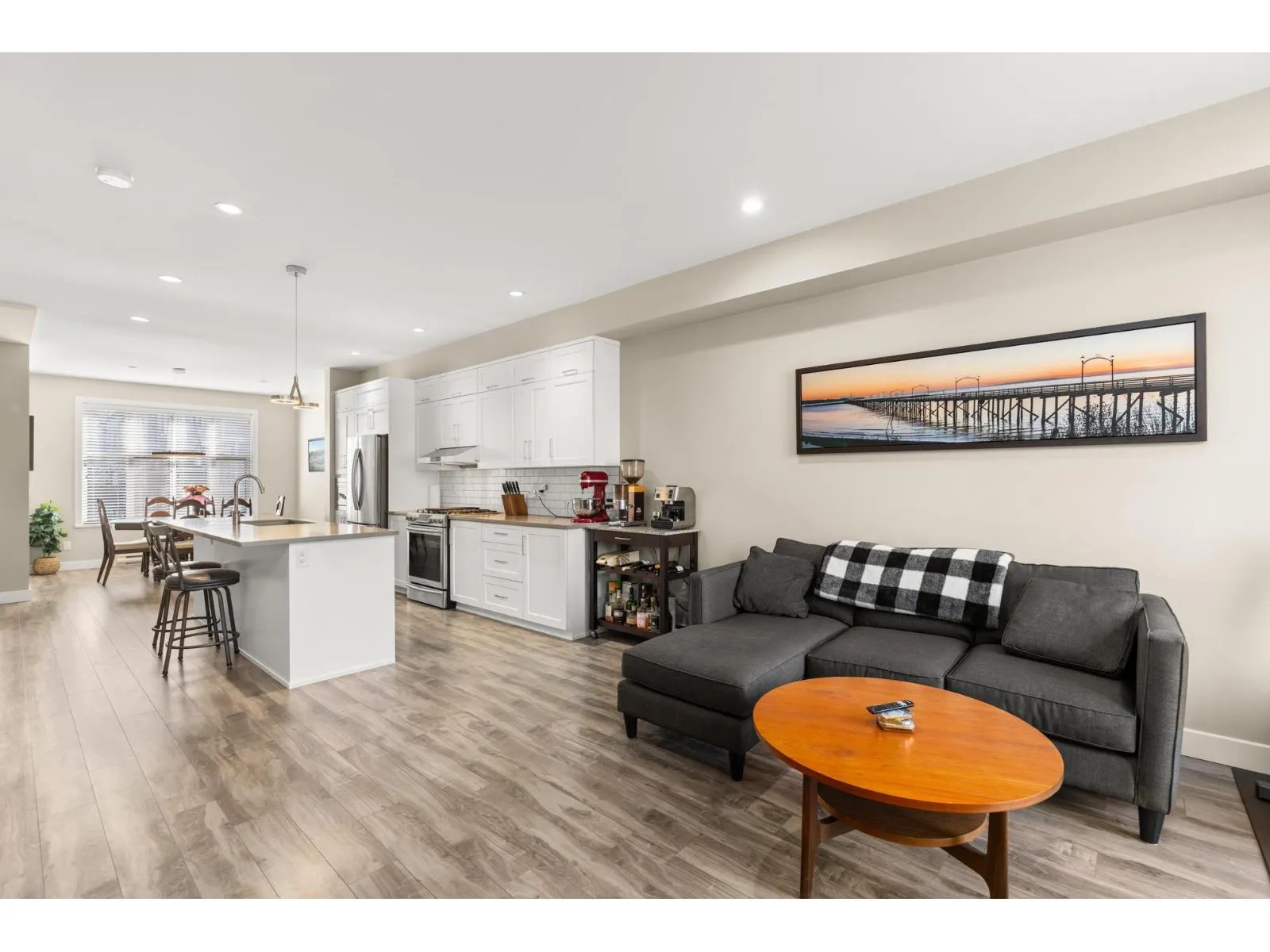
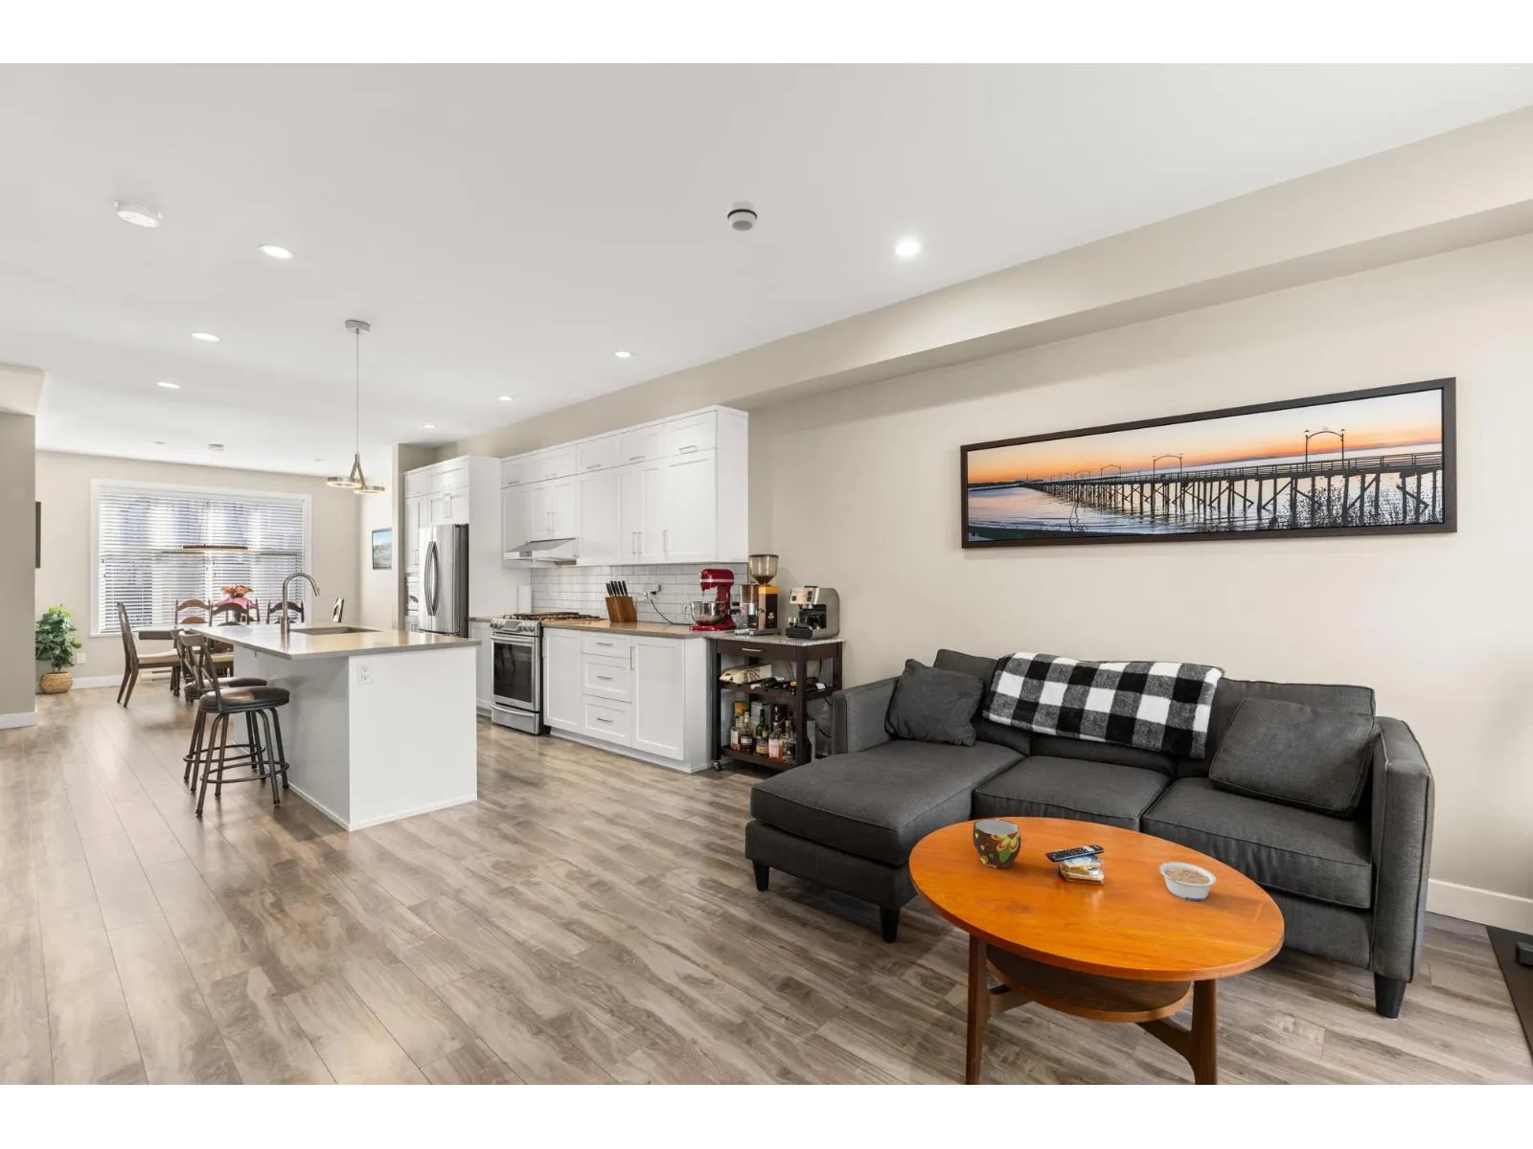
+ legume [1159,861,1217,902]
+ smoke detector [727,200,759,232]
+ cup [972,818,1022,869]
